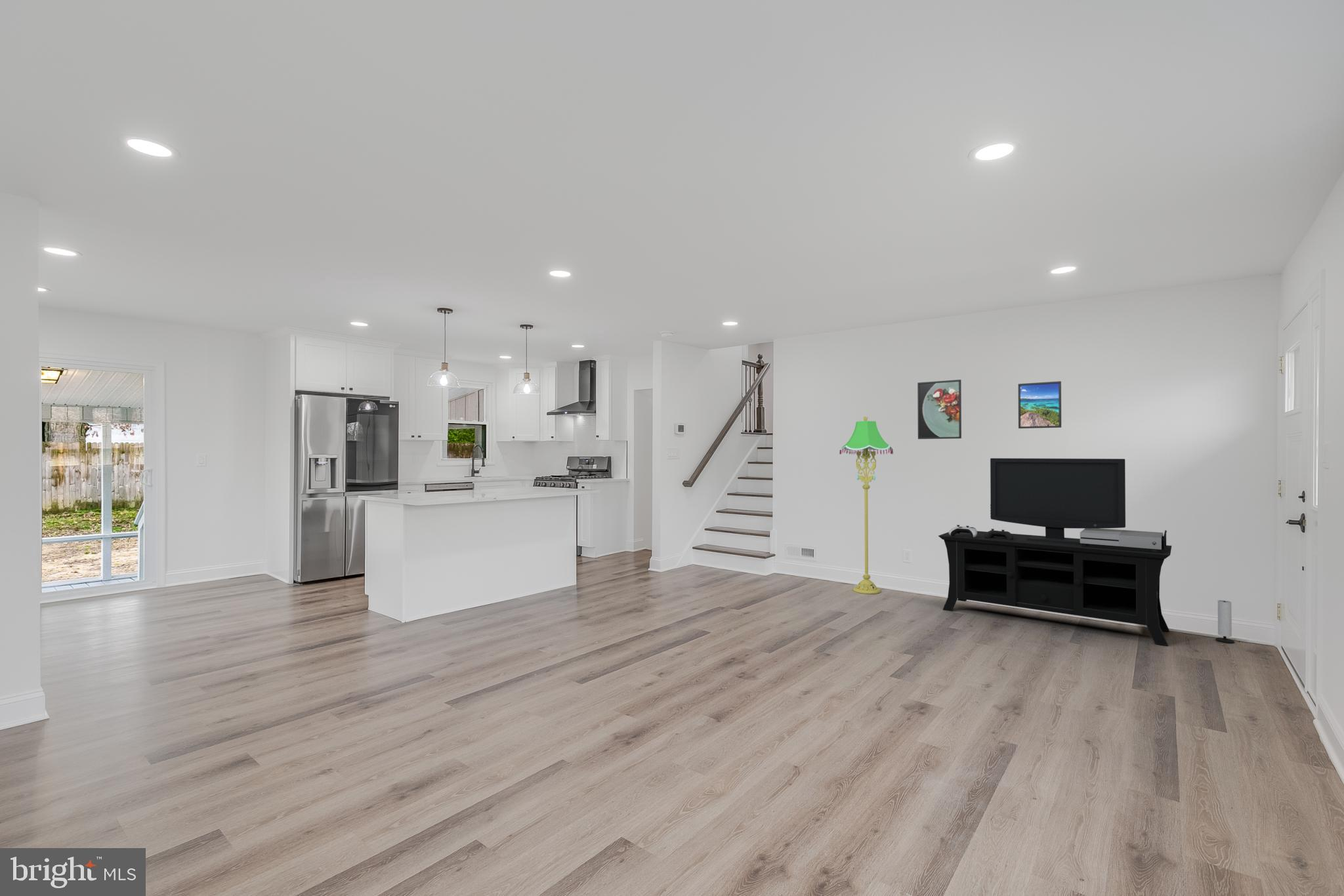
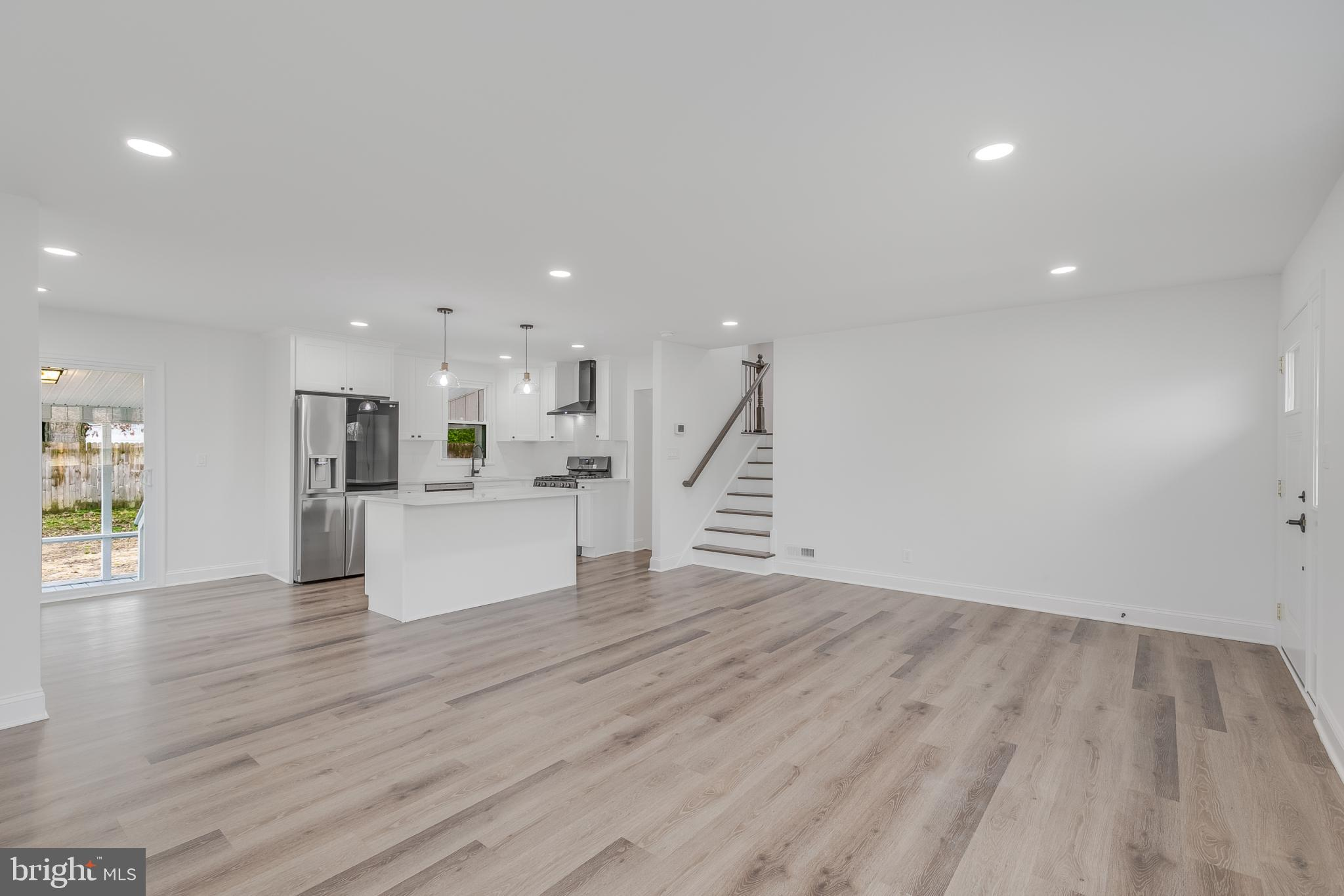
- floor lamp [839,416,894,594]
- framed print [1018,380,1062,429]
- speaker [1215,600,1235,643]
- media console [938,458,1172,646]
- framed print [917,379,962,439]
